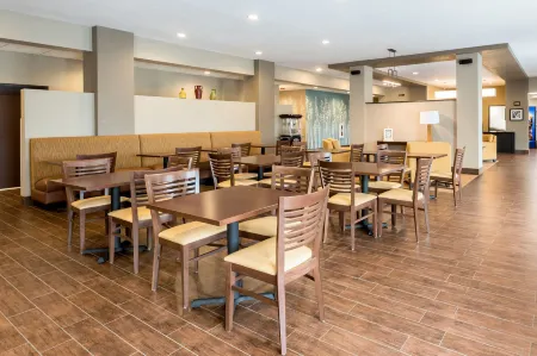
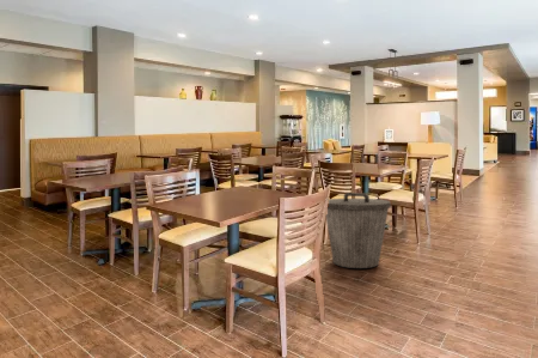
+ trash can [325,192,392,269]
